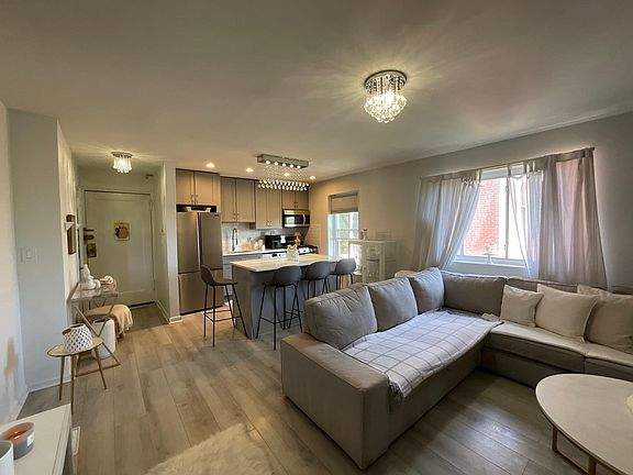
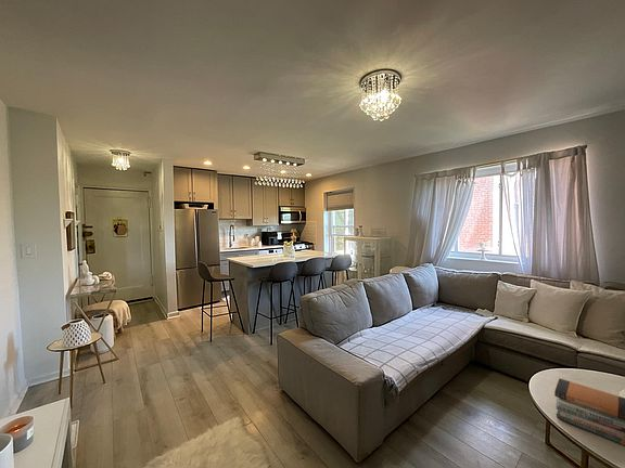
+ book stack [553,377,625,446]
